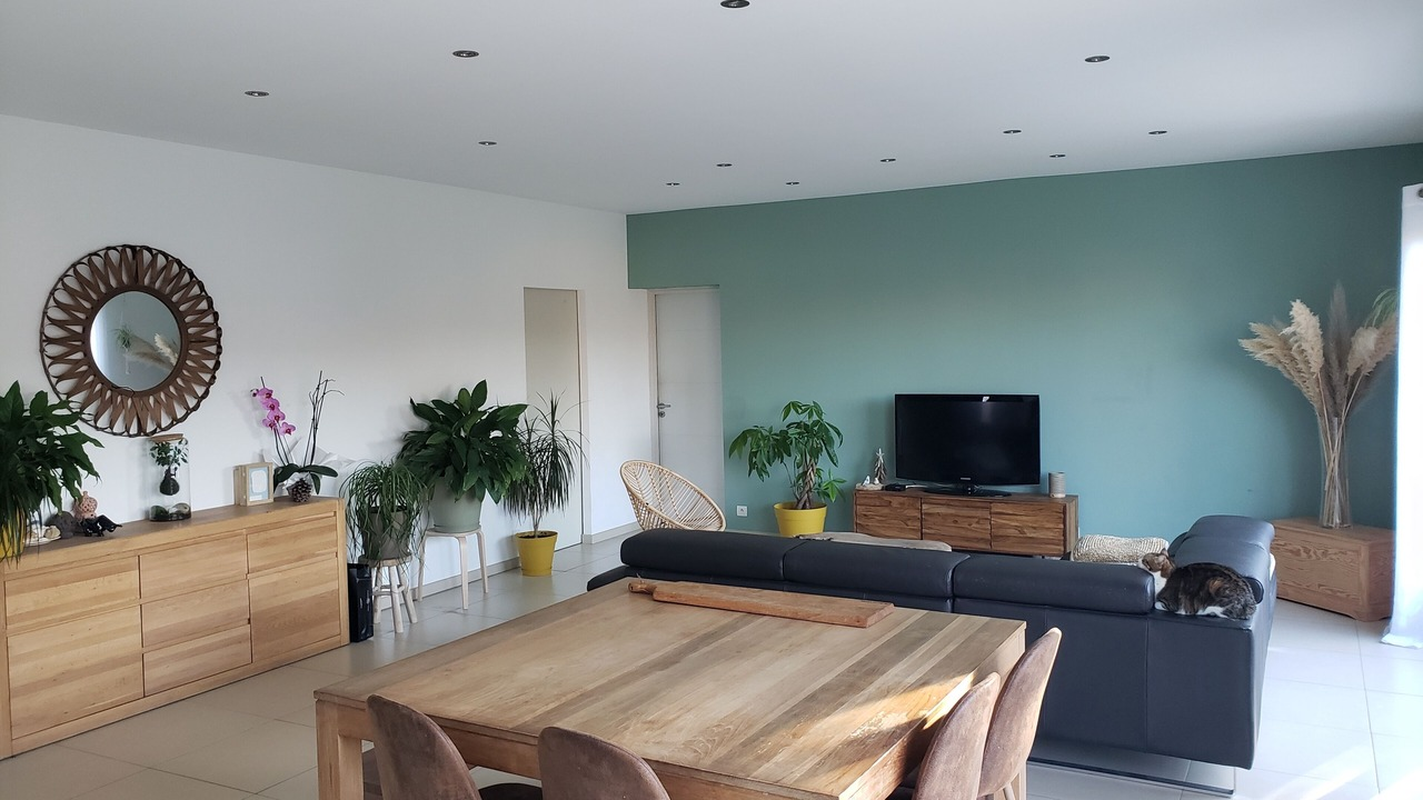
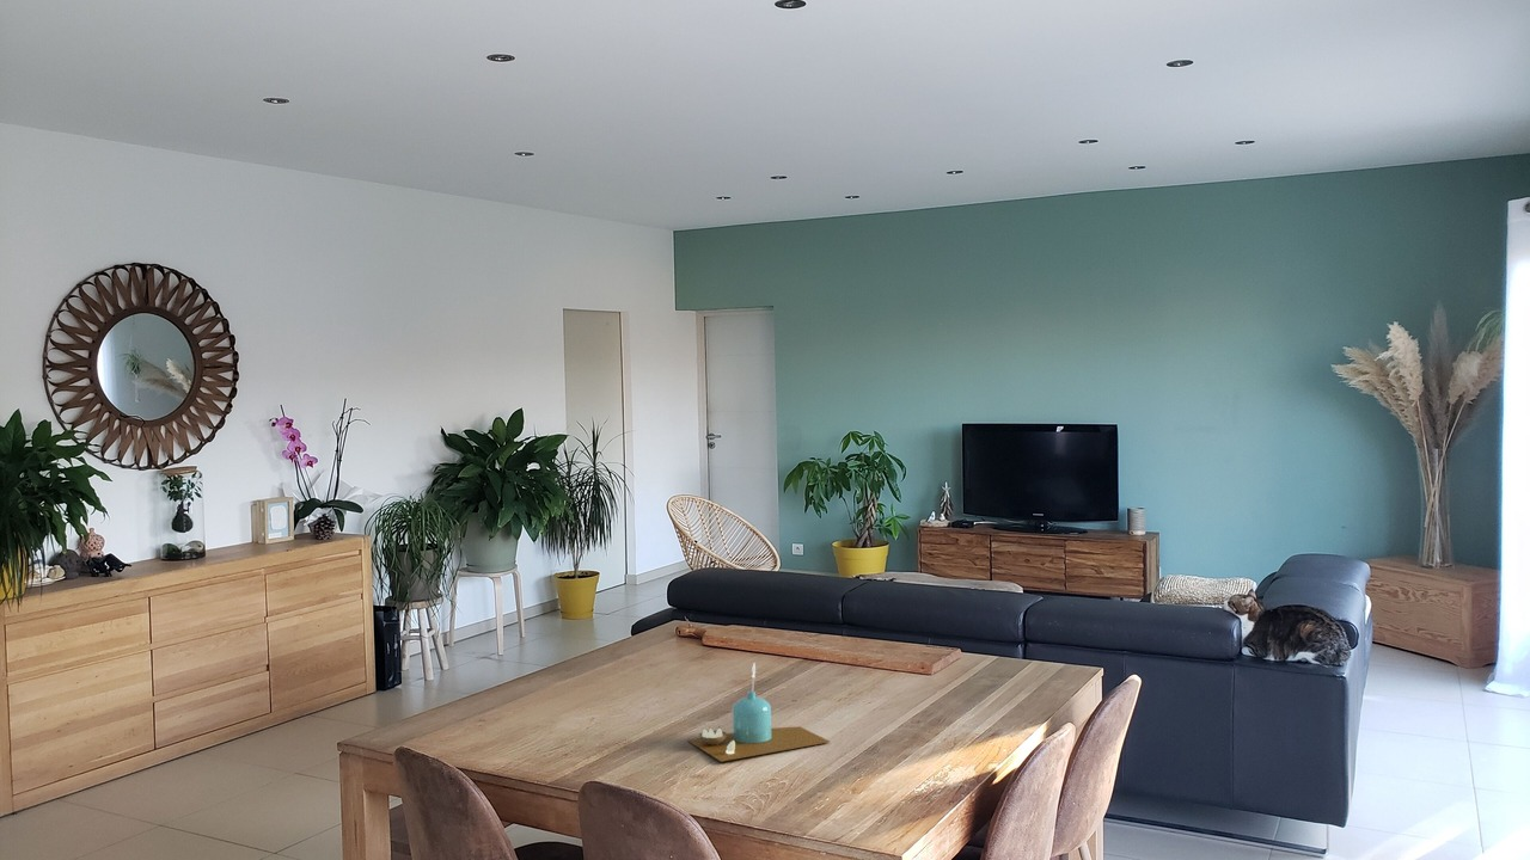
+ candle [687,663,831,763]
